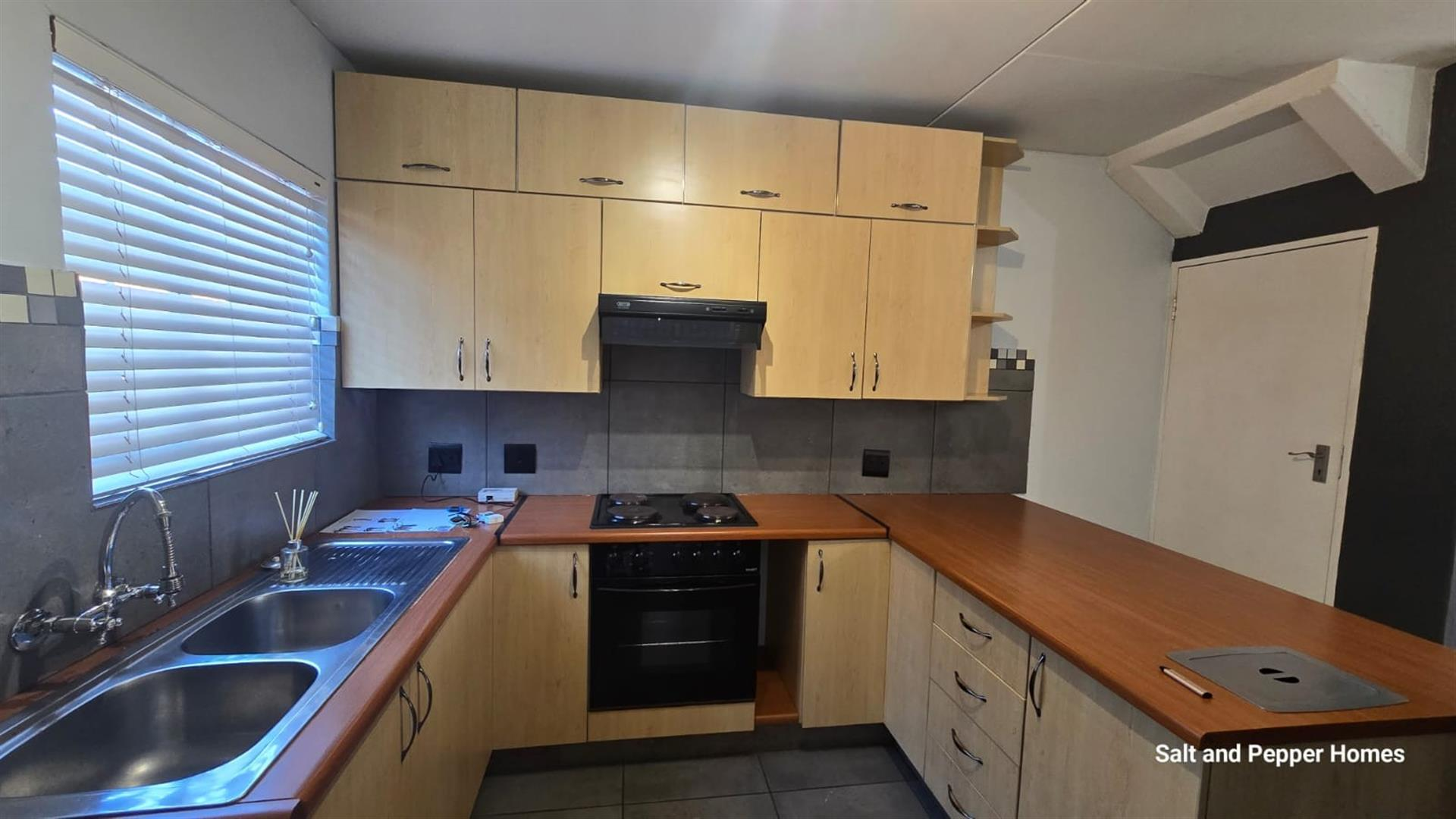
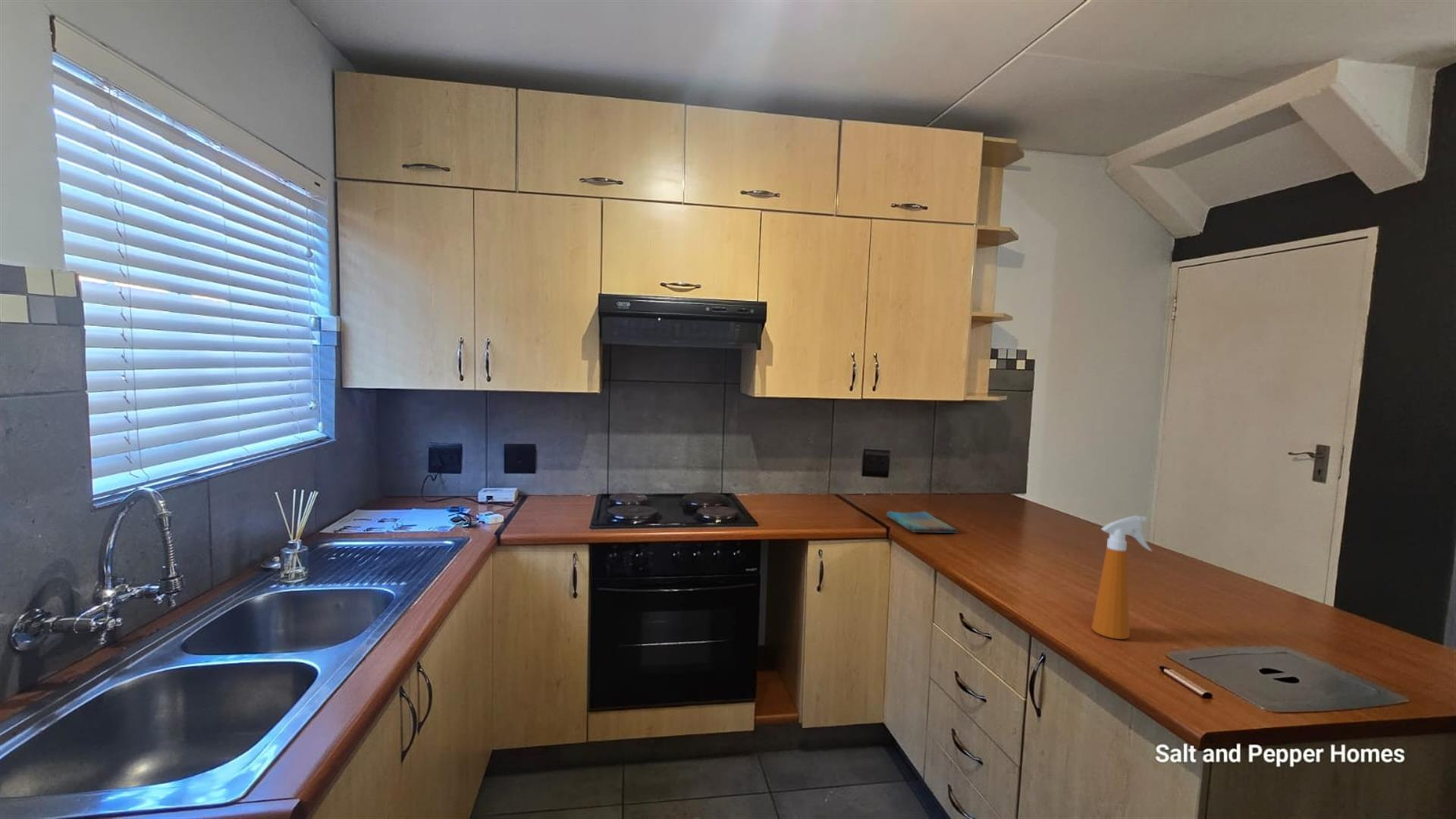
+ dish towel [886,510,958,534]
+ spray bottle [1090,515,1153,640]
